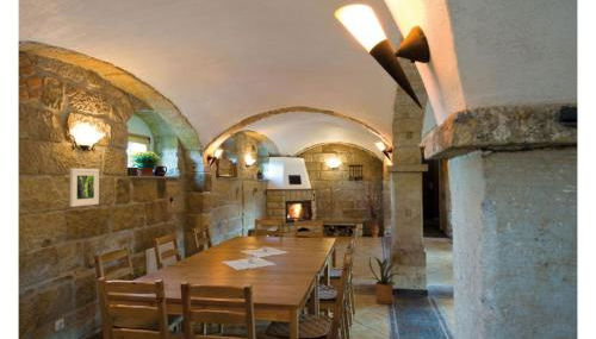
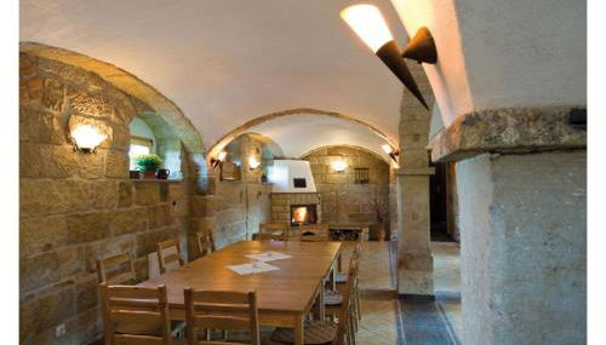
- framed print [69,167,100,208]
- house plant [368,255,406,306]
